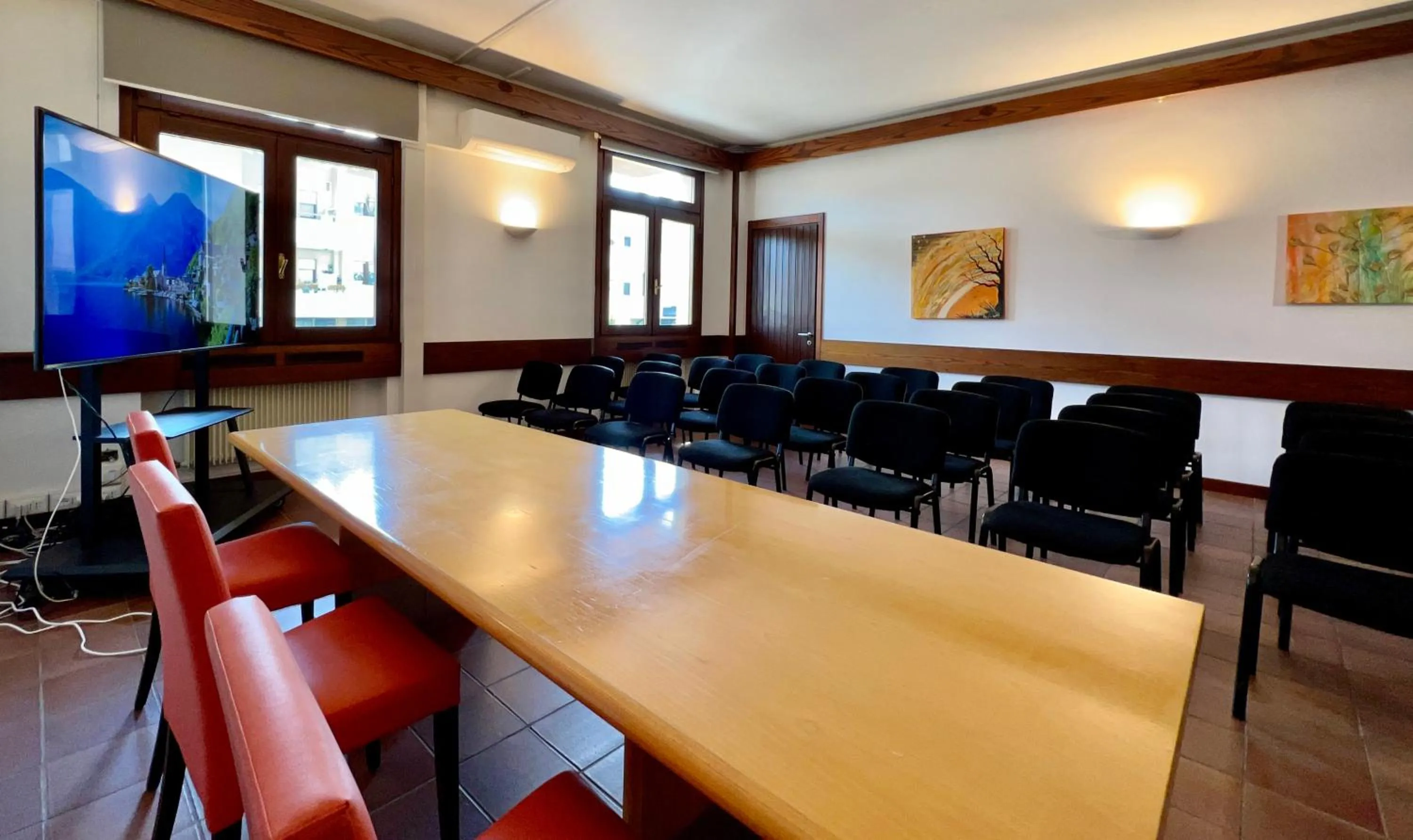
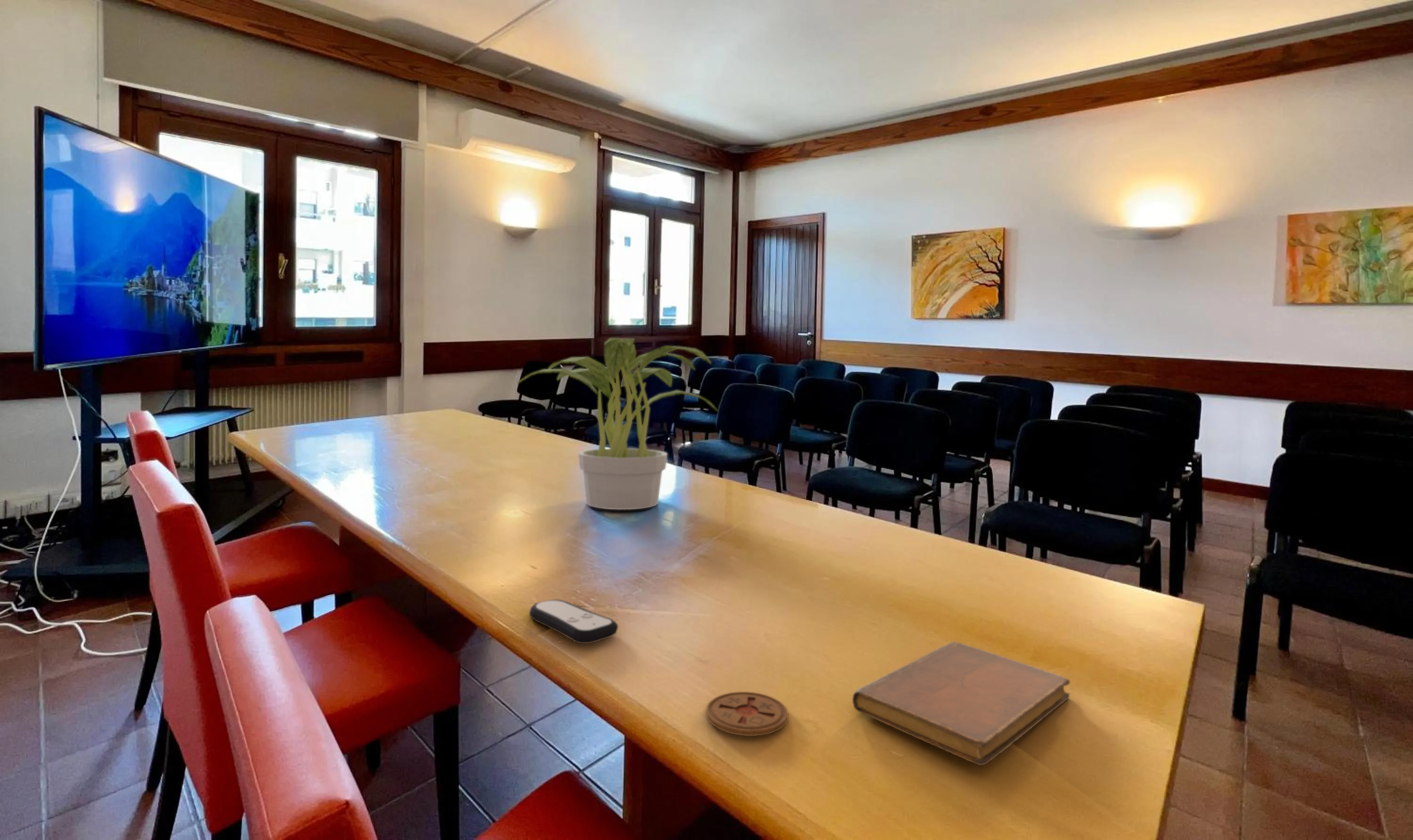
+ potted plant [517,338,718,510]
+ notebook [852,641,1071,766]
+ coaster [706,691,789,736]
+ remote control [529,599,619,644]
